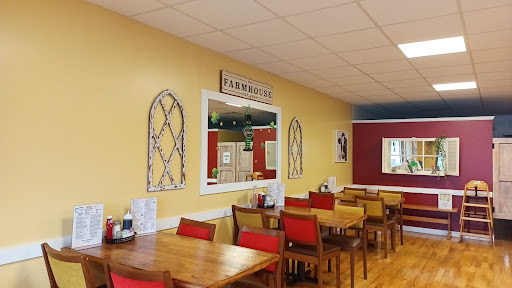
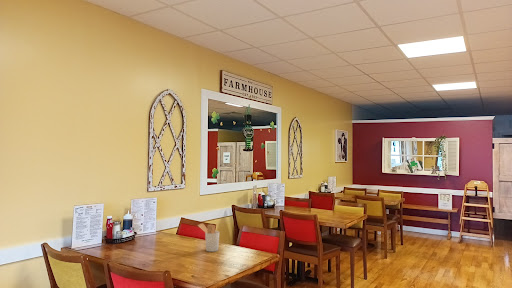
+ utensil holder [197,222,221,253]
